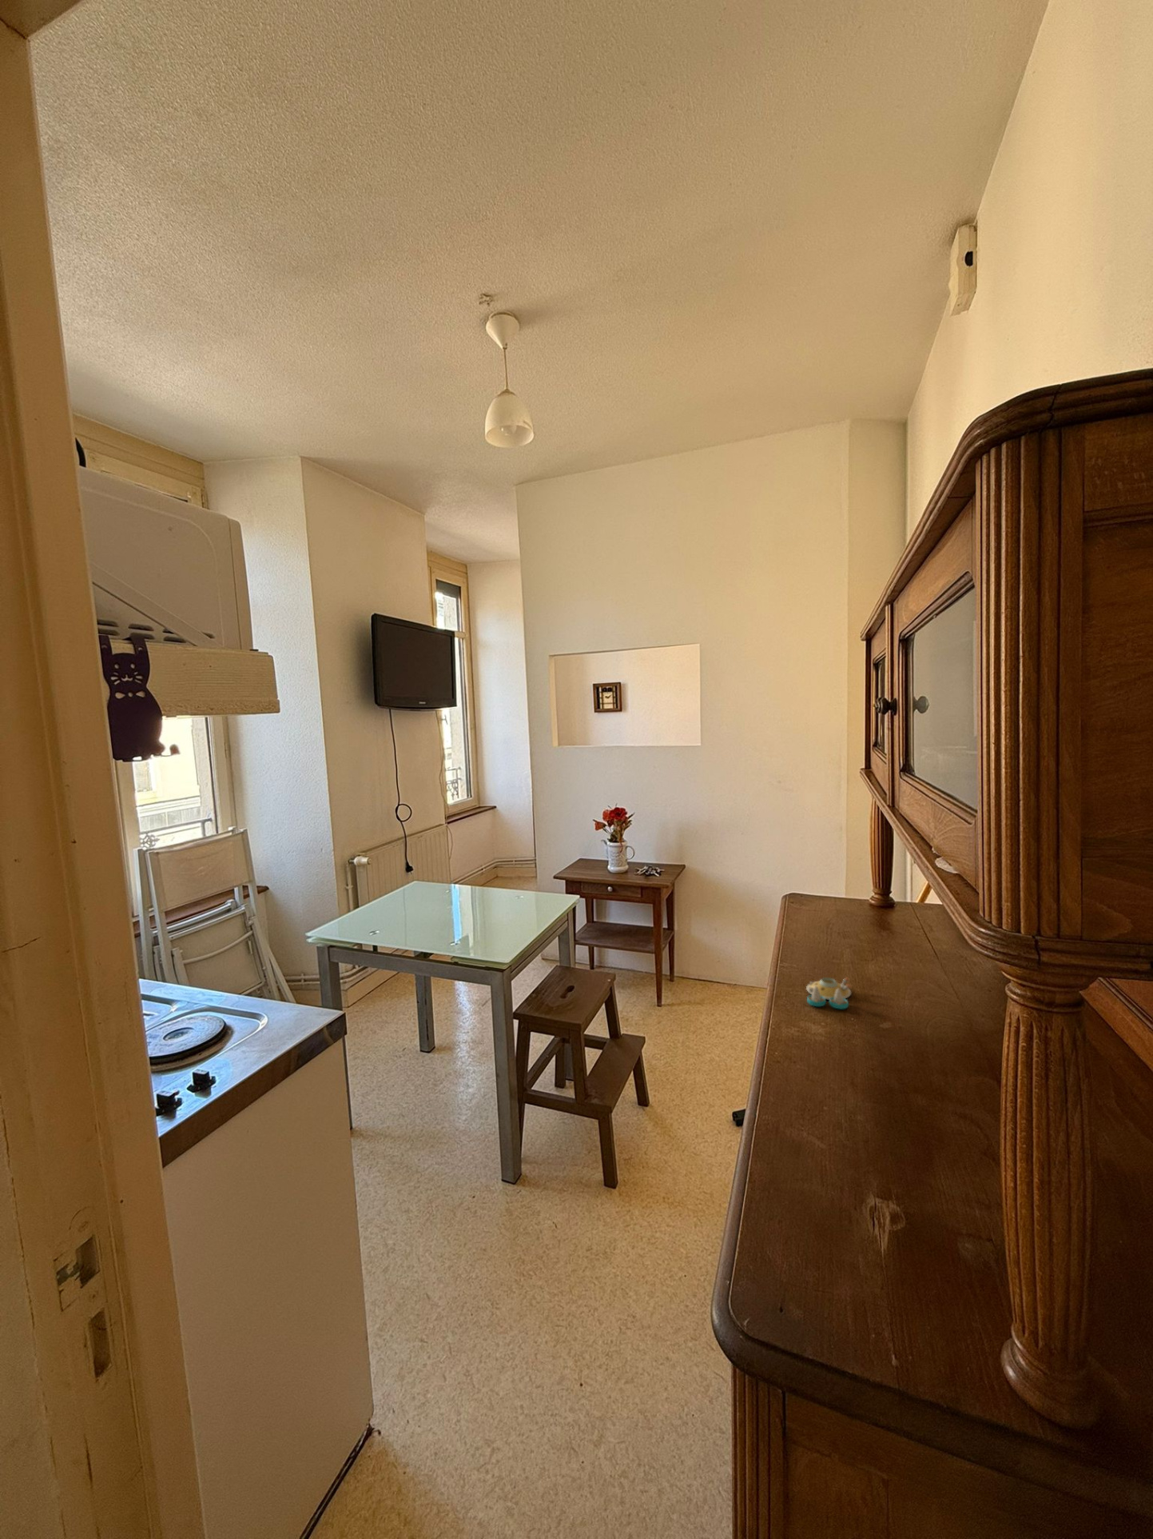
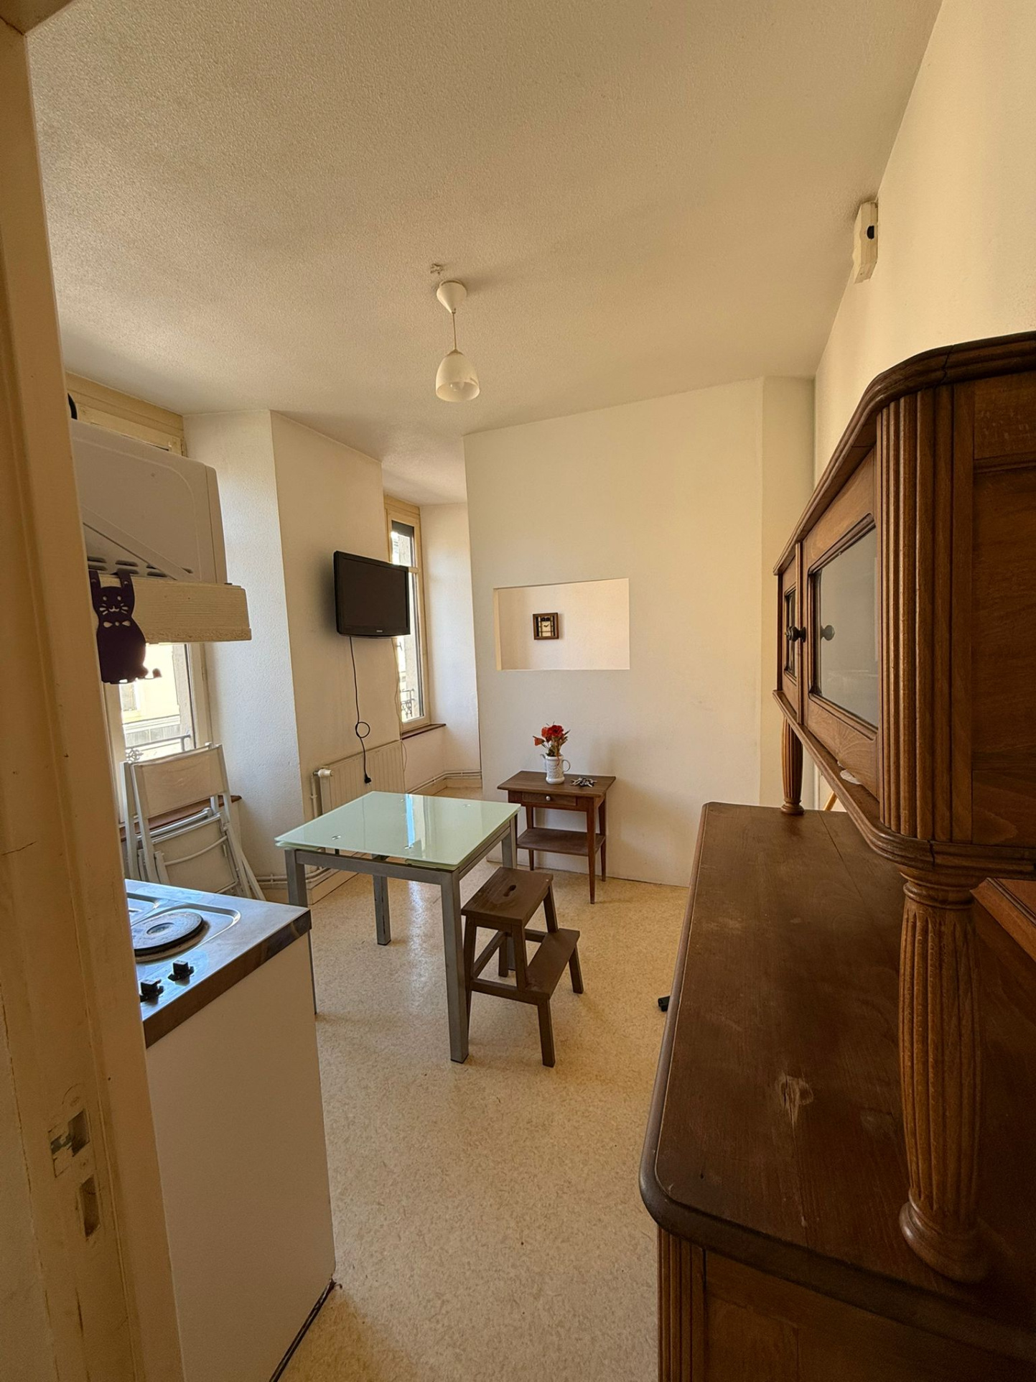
- salt and pepper shaker set [805,976,851,1011]
